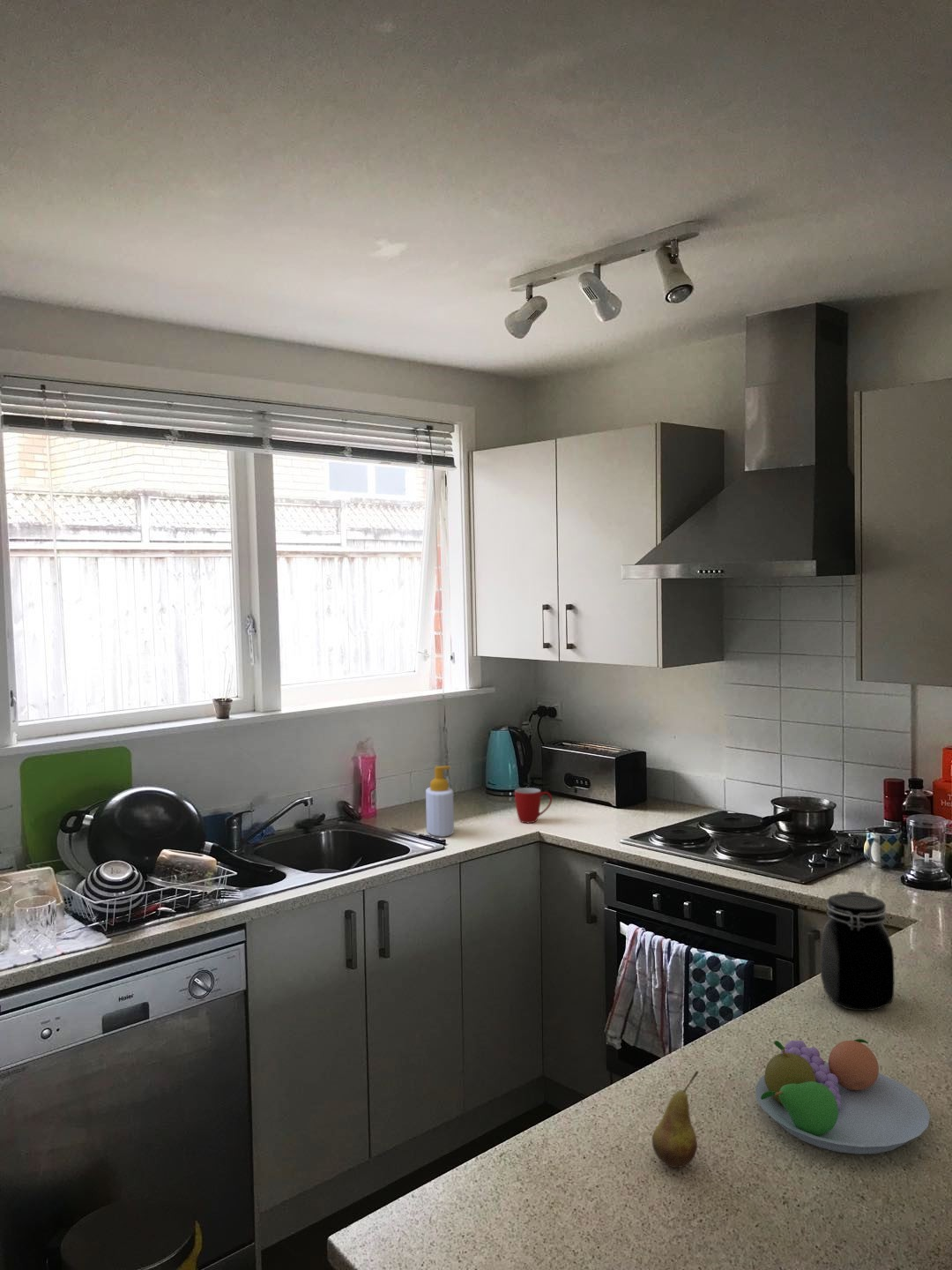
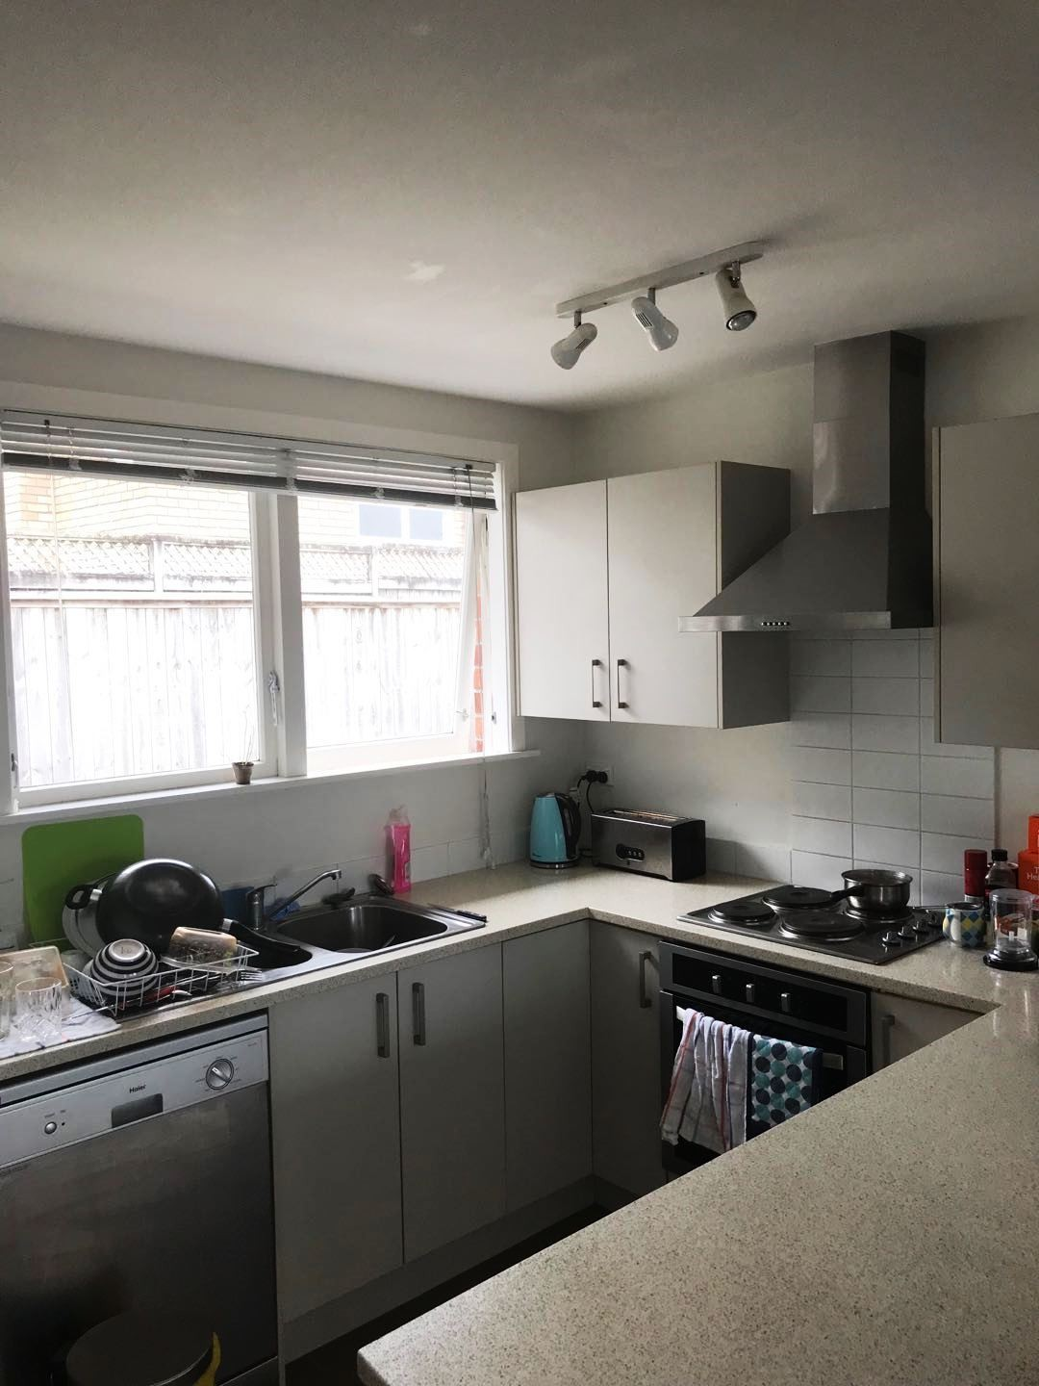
- jar [820,891,895,1012]
- soap bottle [425,766,455,838]
- mug [514,787,553,824]
- fruit bowl [755,1038,931,1155]
- fruit [651,1070,699,1169]
